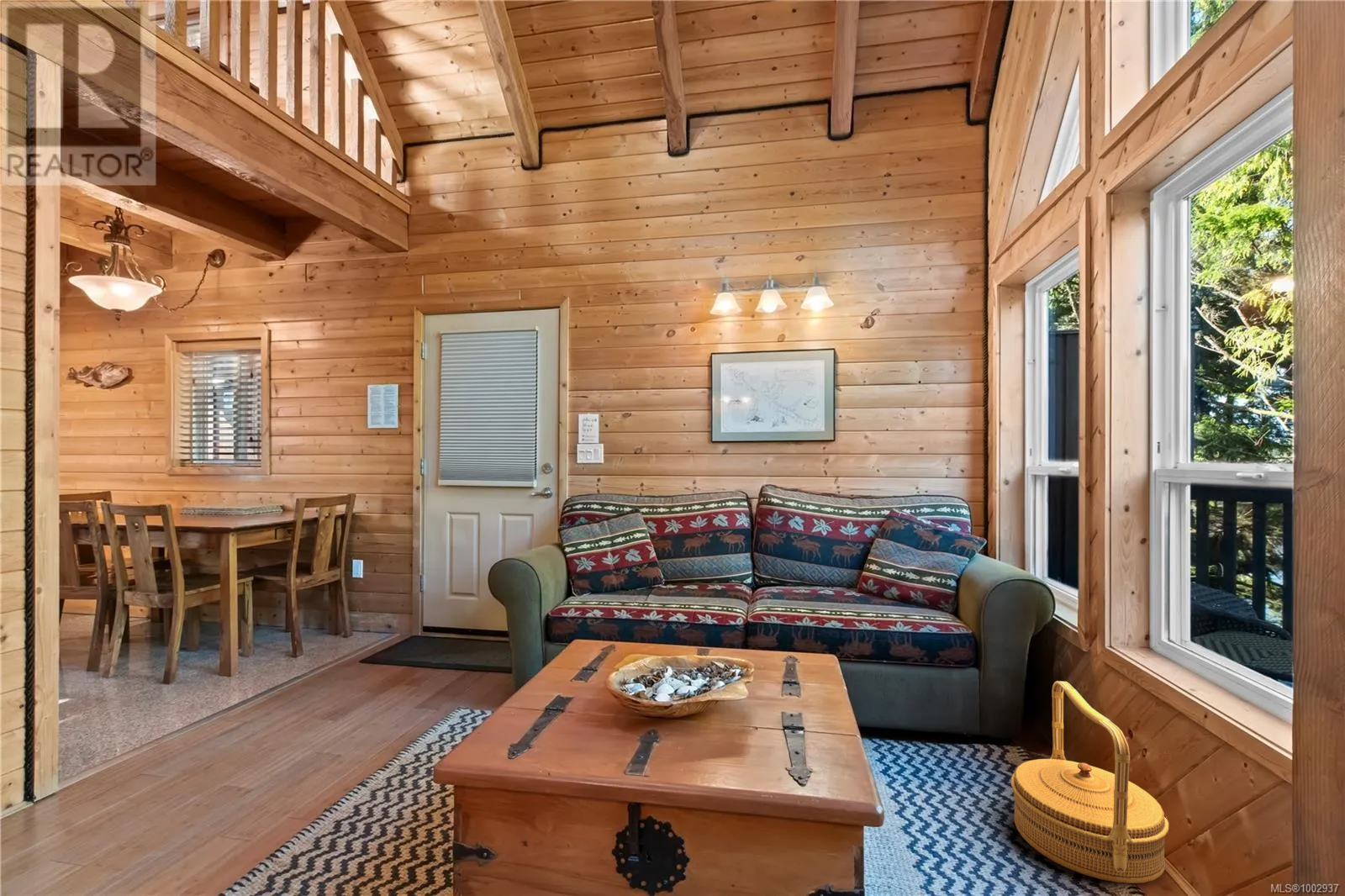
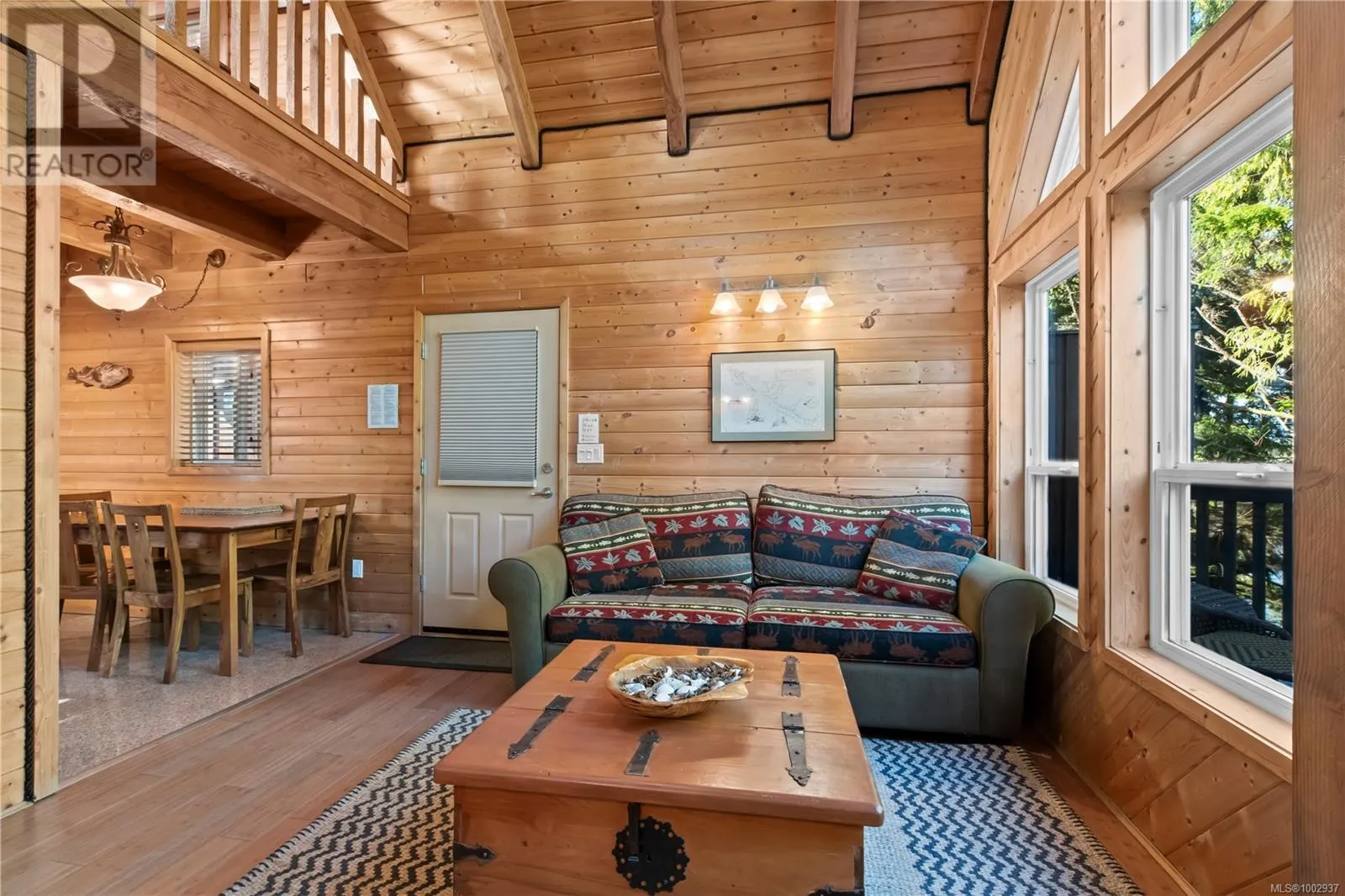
- woven basket [1010,680,1169,884]
